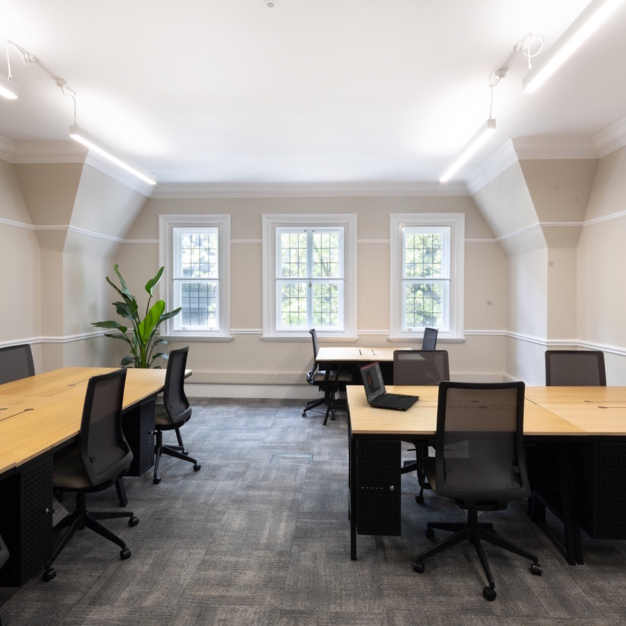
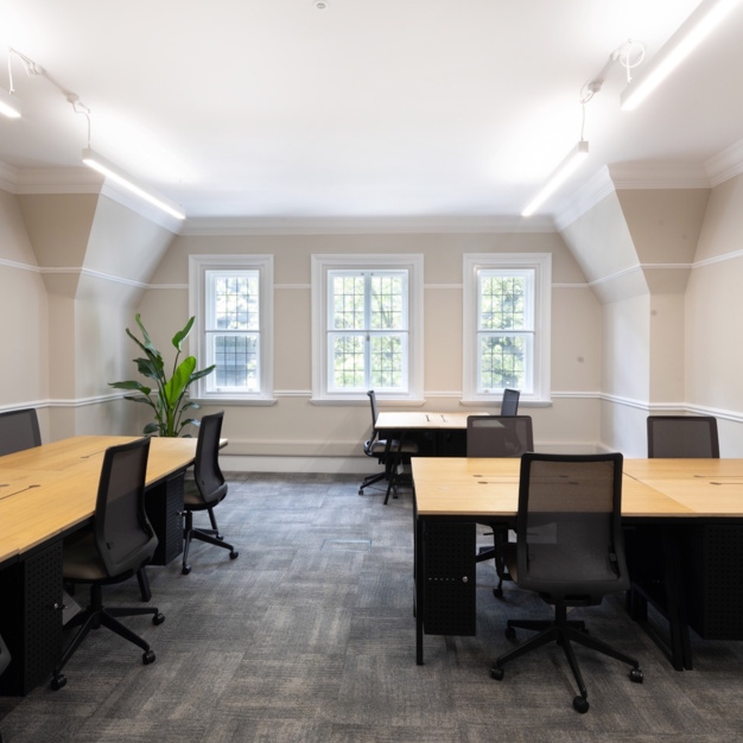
- laptop [358,359,421,411]
